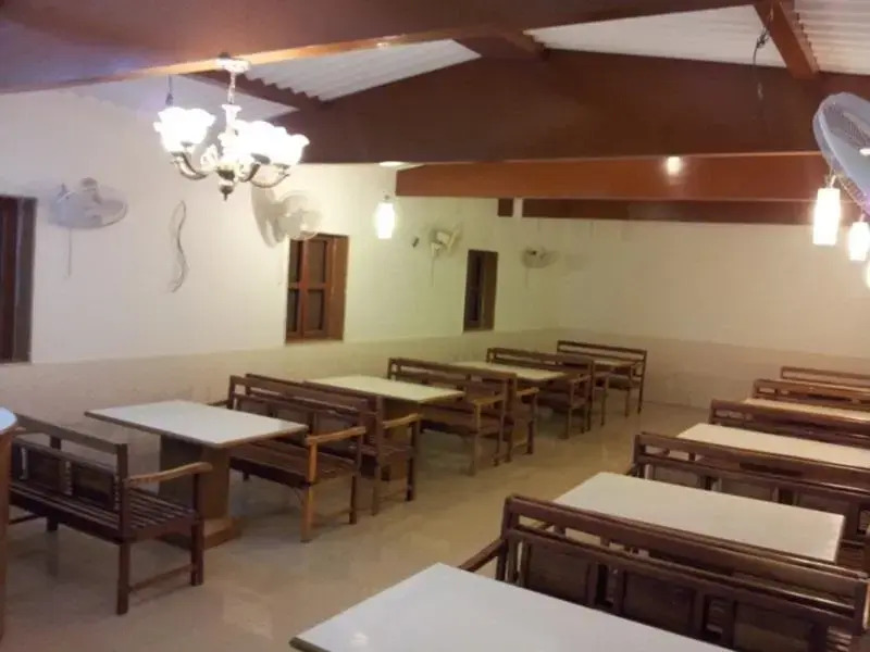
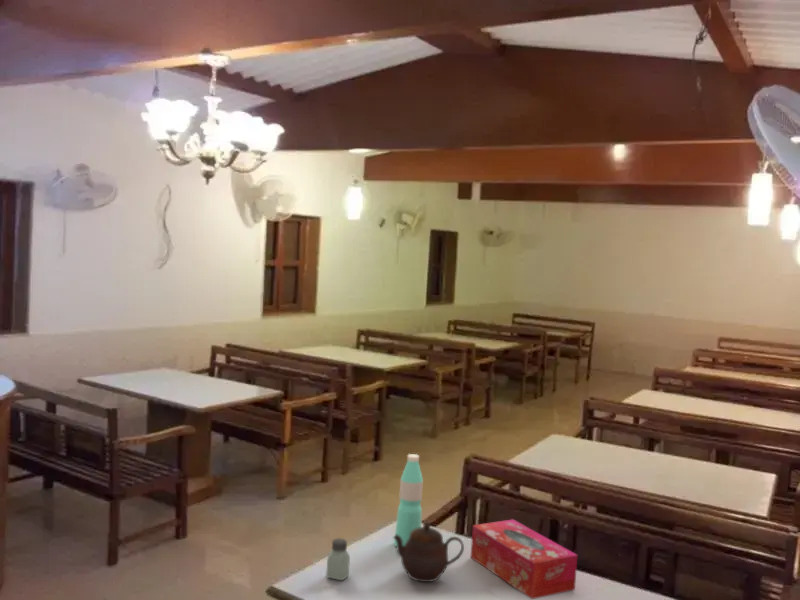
+ tissue box [470,518,579,600]
+ water bottle [393,453,424,547]
+ saltshaker [325,537,351,582]
+ teapot [392,521,465,583]
